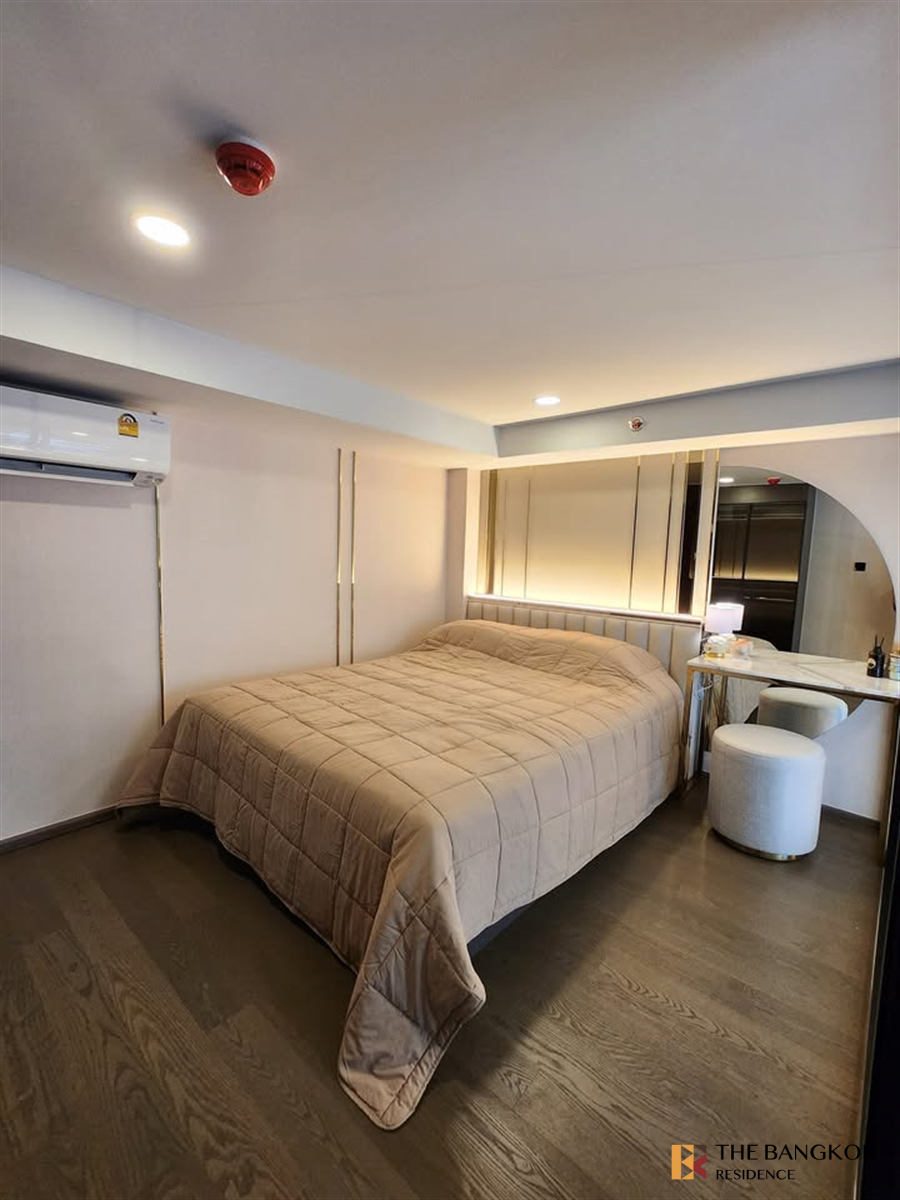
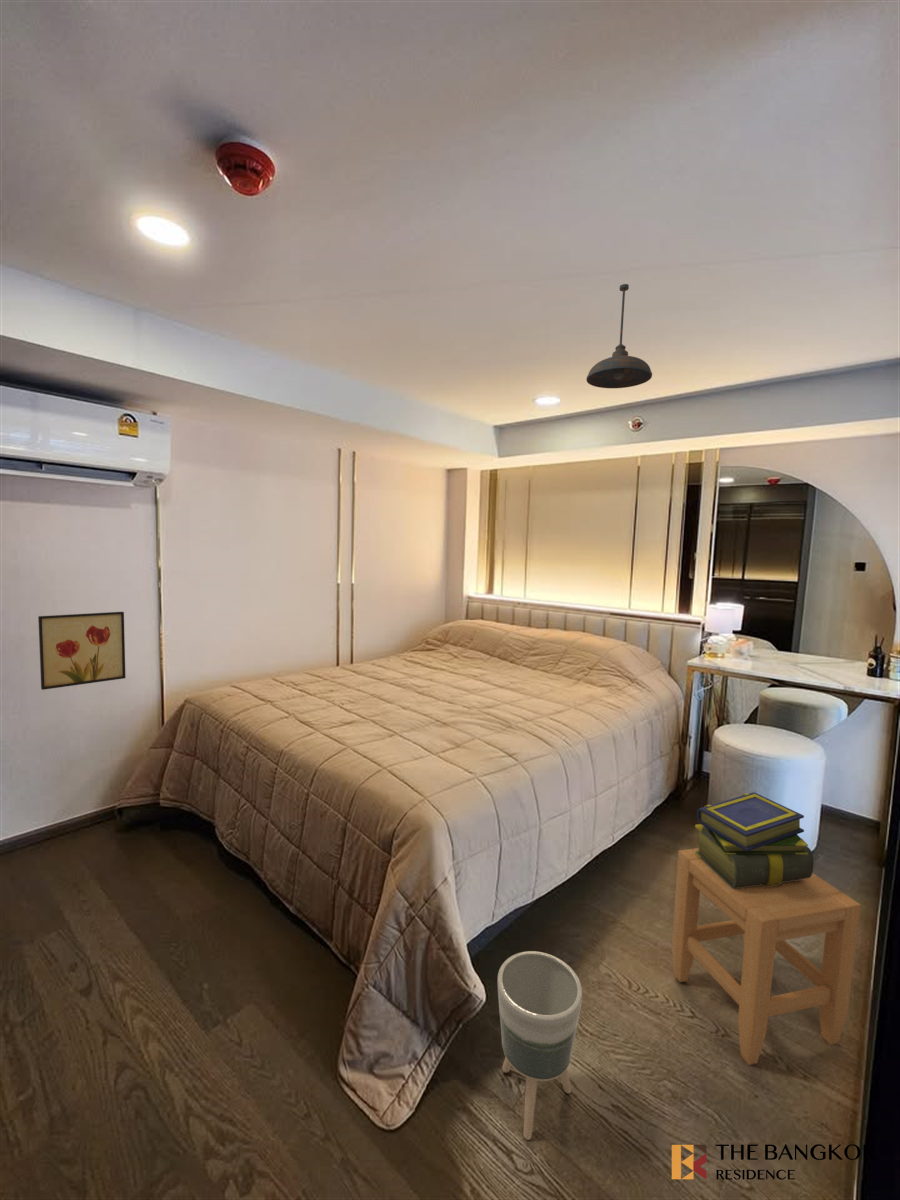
+ pendant light [585,283,653,389]
+ stool [671,847,862,1066]
+ wall art [37,611,127,691]
+ planter [497,950,583,1141]
+ stack of books [694,791,814,888]
